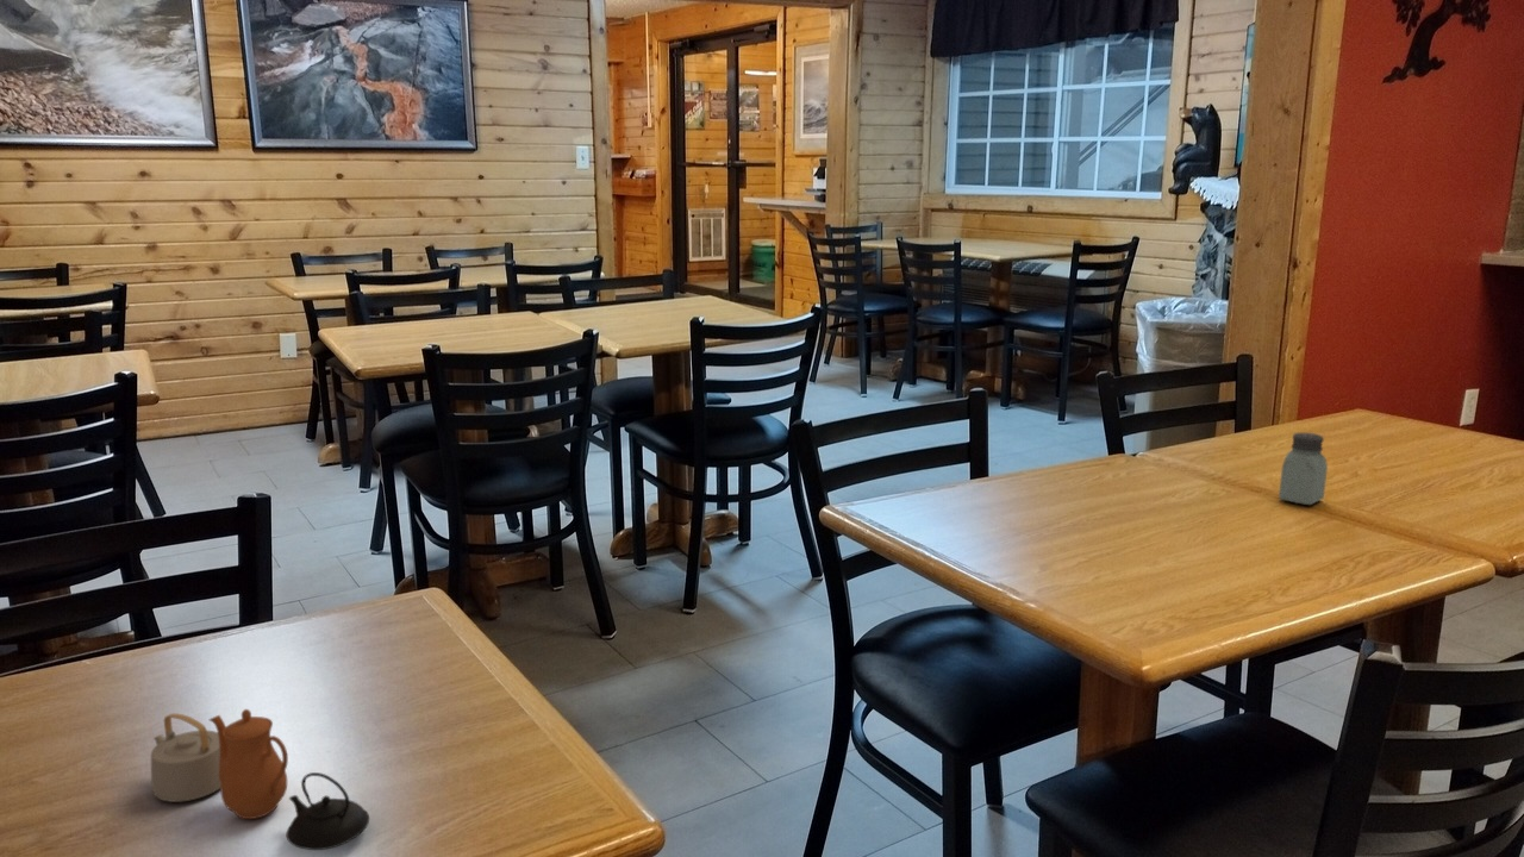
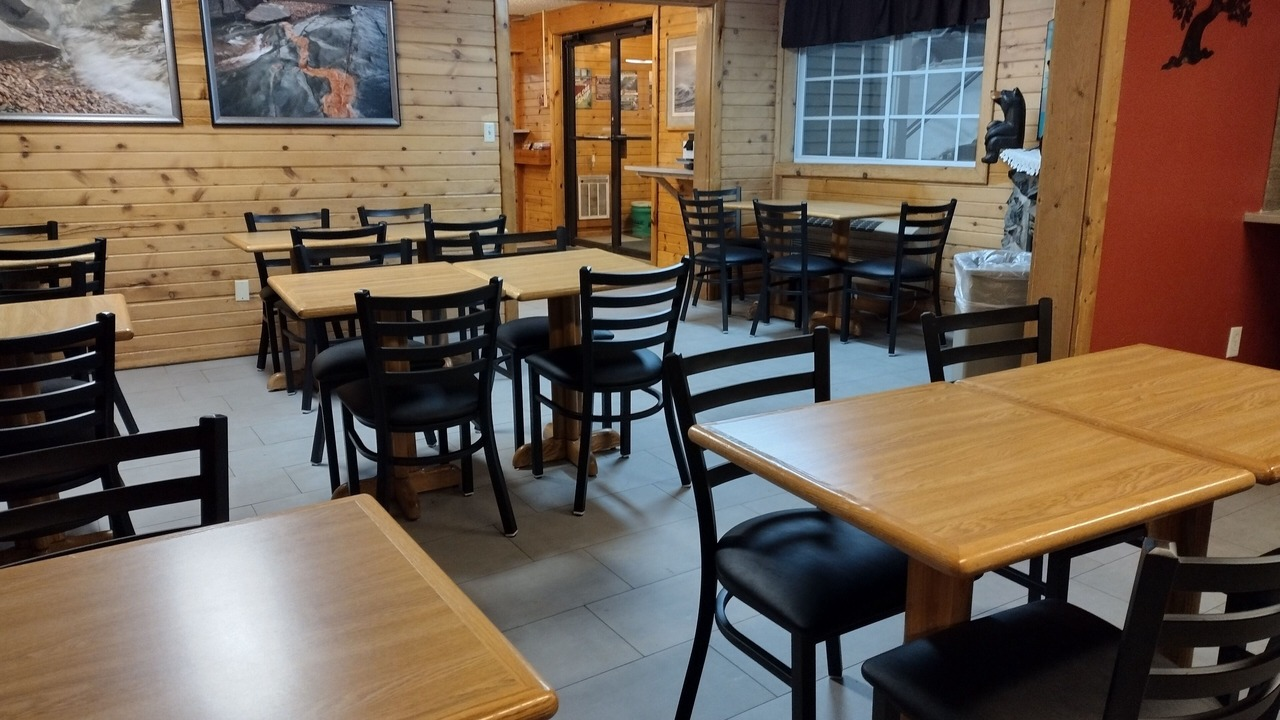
- teapot [150,708,370,851]
- saltshaker [1278,432,1329,506]
